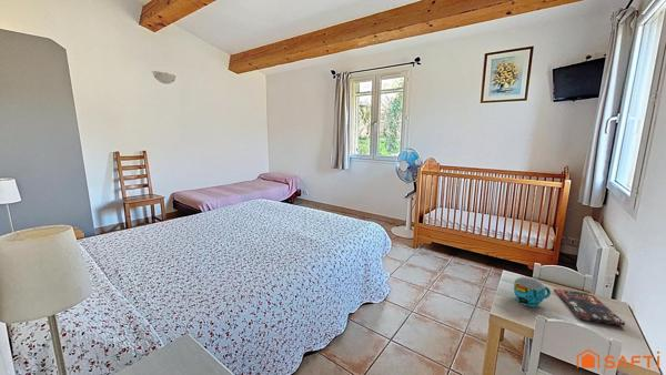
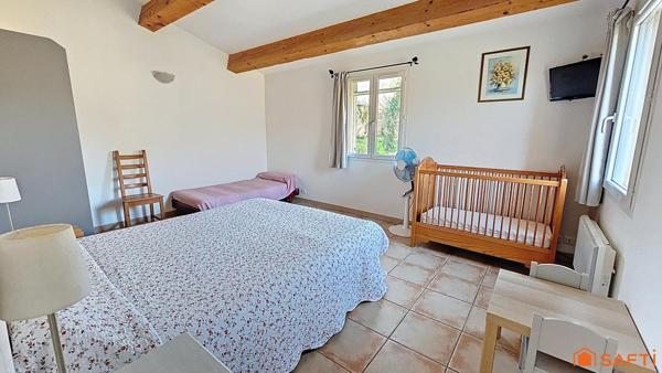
- cup [513,276,552,308]
- book [553,288,626,326]
